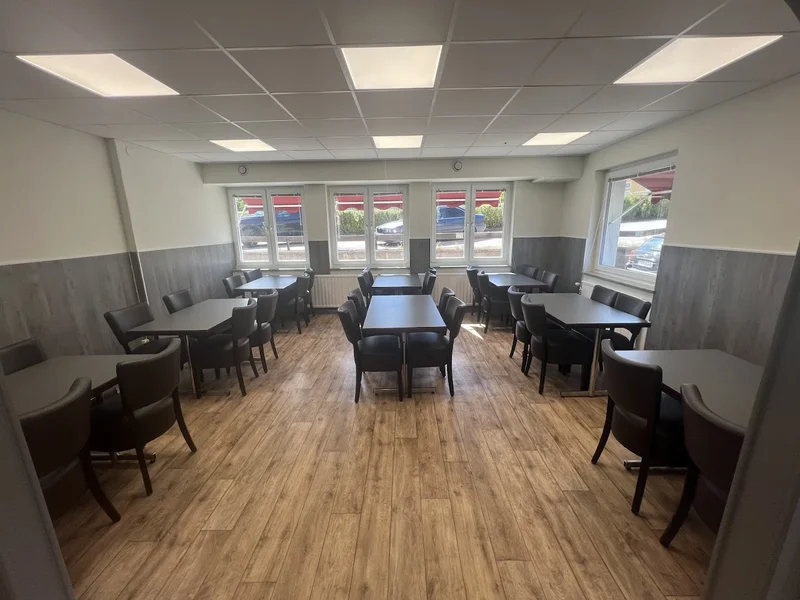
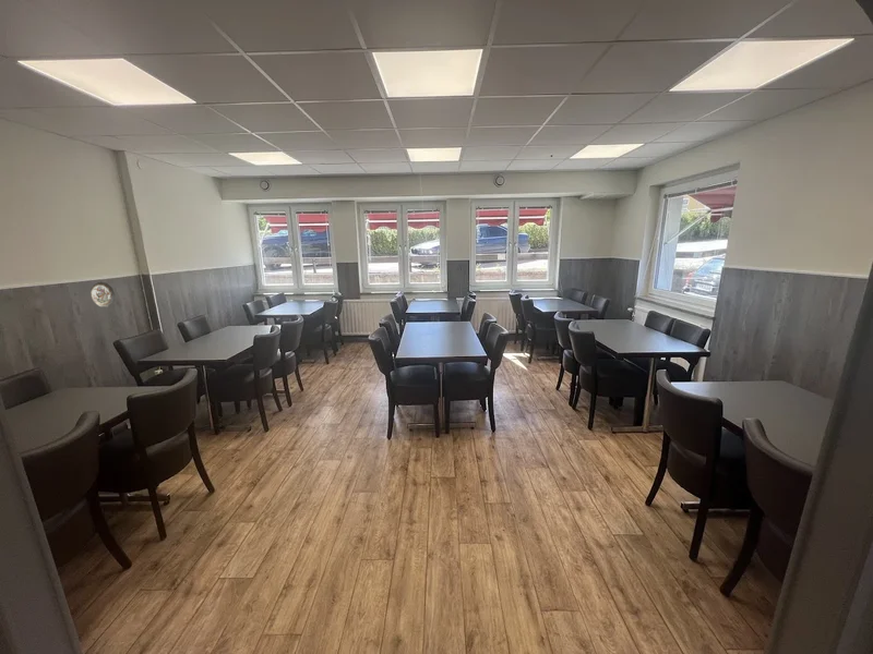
+ decorative plate [89,281,116,307]
